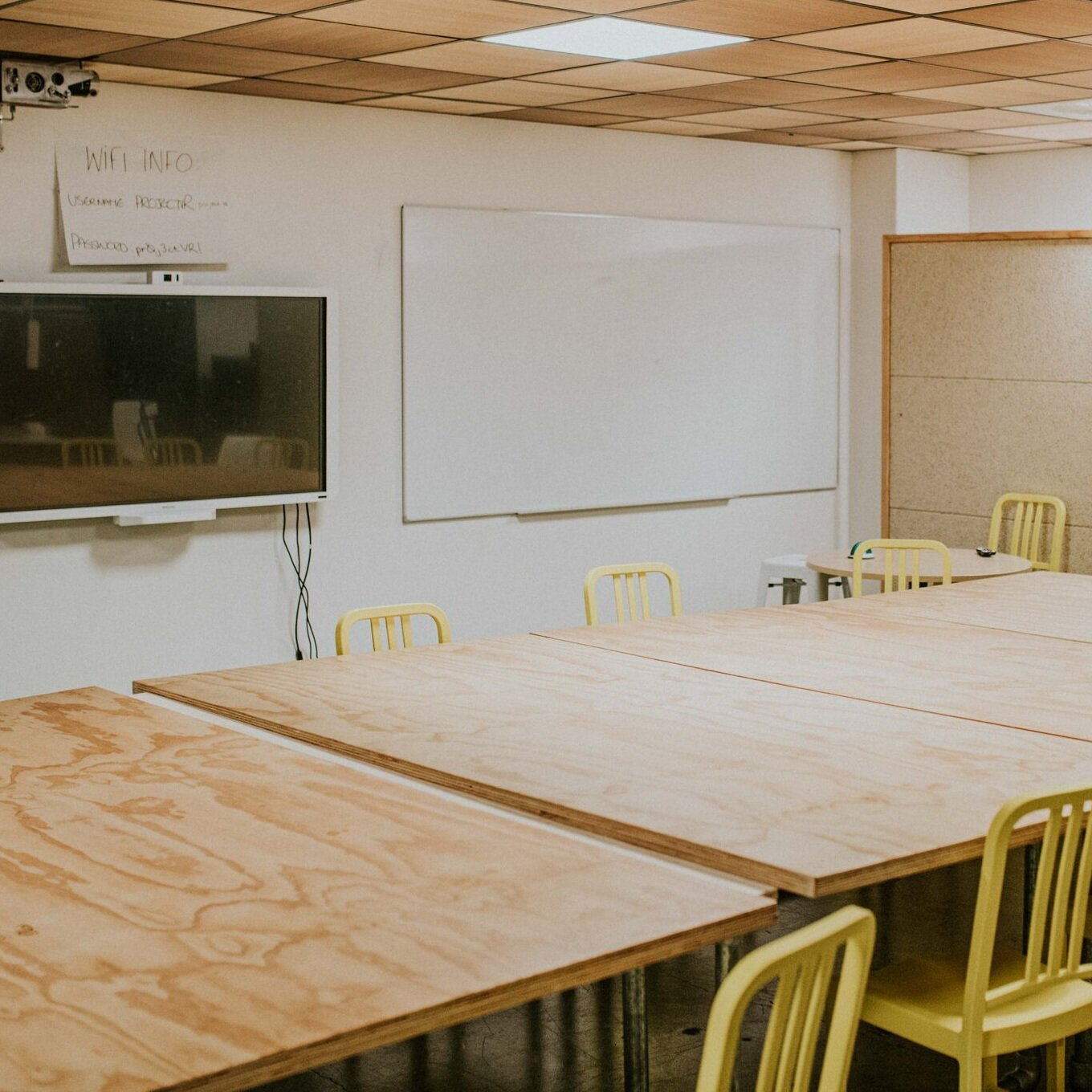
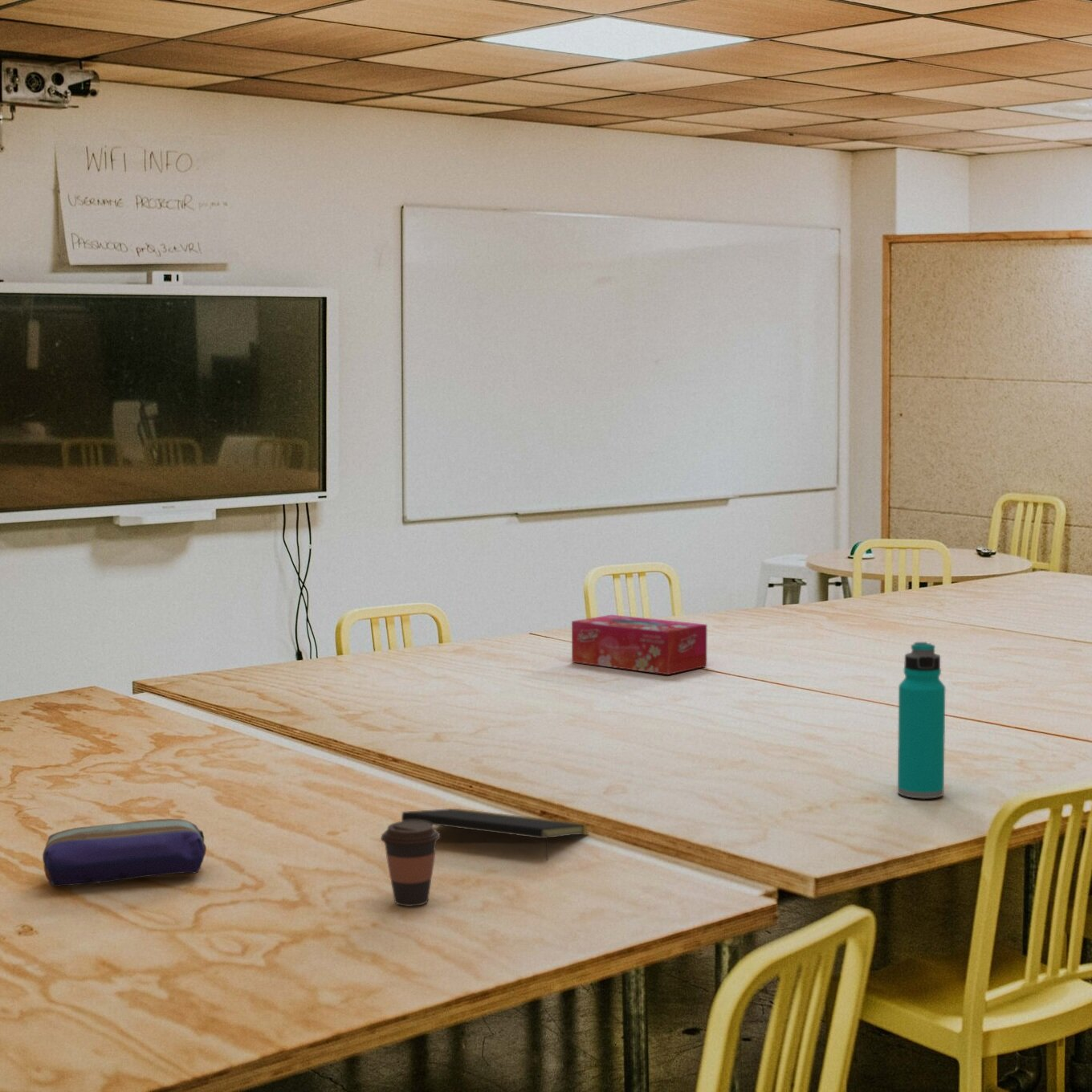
+ tissue box [571,614,707,675]
+ notepad [401,808,590,862]
+ water bottle [897,642,946,800]
+ pencil case [42,818,207,887]
+ coffee cup [380,821,441,907]
